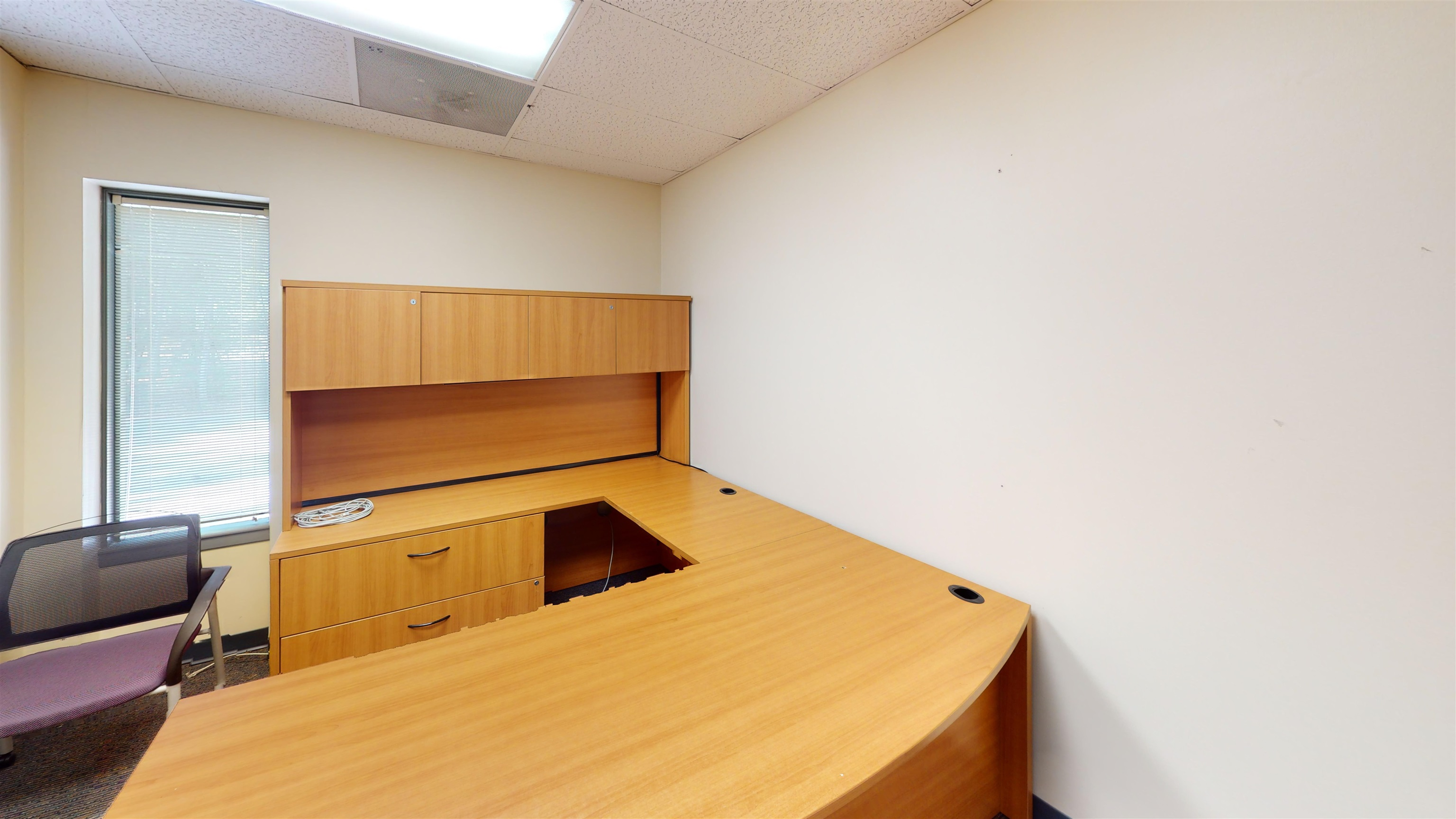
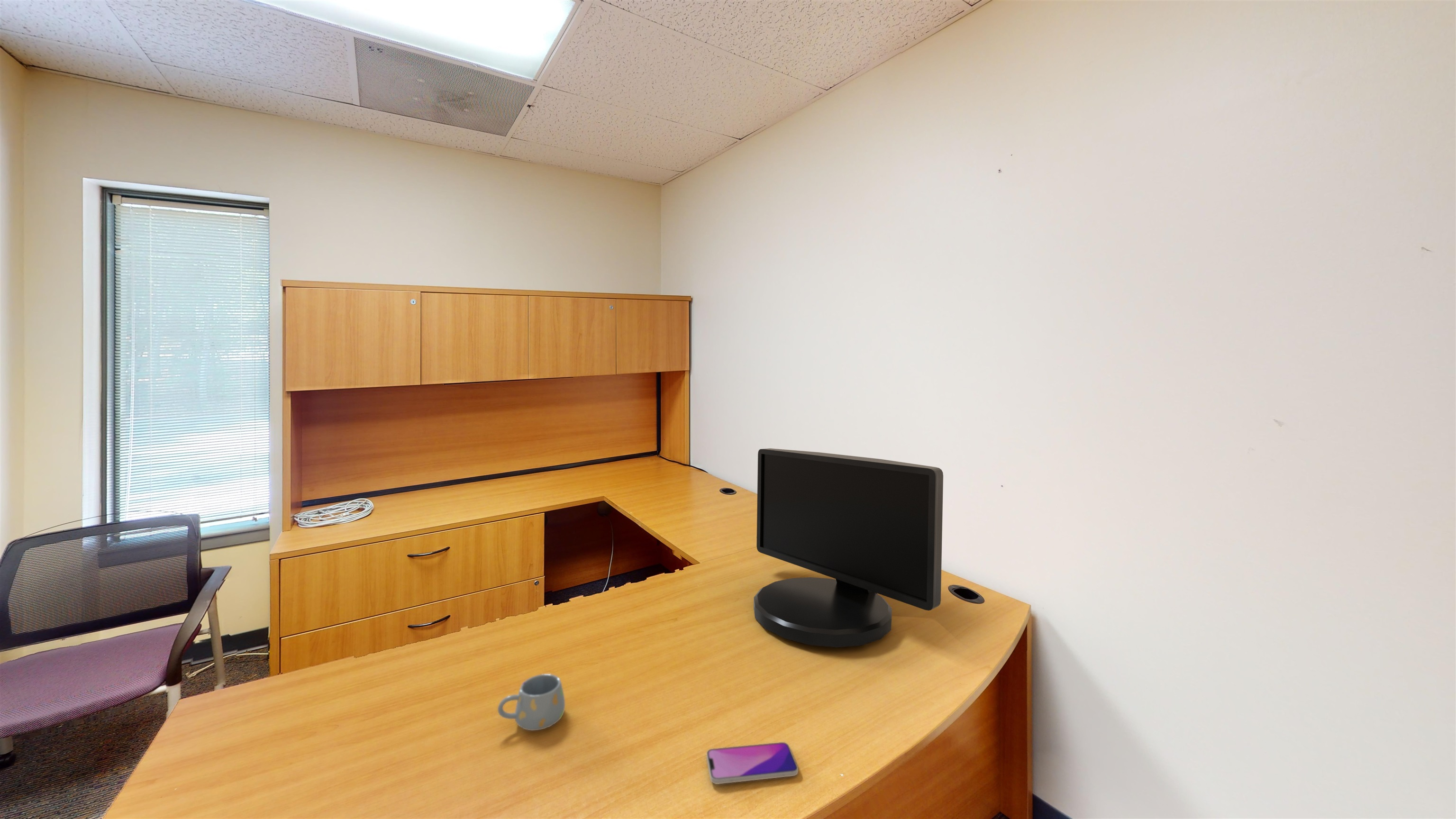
+ monitor [753,448,944,648]
+ smartphone [706,742,799,785]
+ mug [497,673,565,731]
